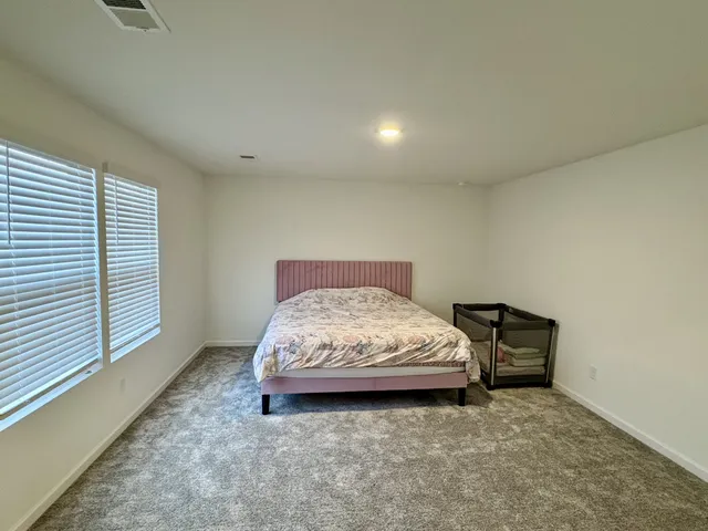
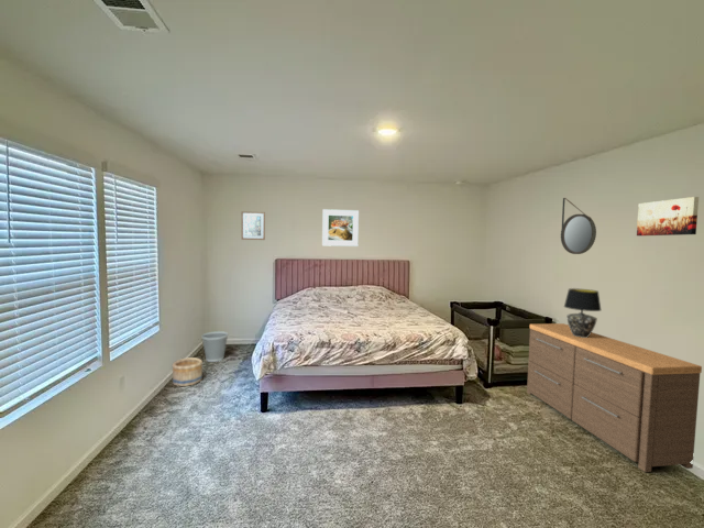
+ dresser [526,322,703,473]
+ wall art [241,210,266,241]
+ table lamp [563,287,602,338]
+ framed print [321,208,360,248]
+ home mirror [560,197,597,255]
+ wastebasket [200,330,229,363]
+ basket [170,356,204,387]
+ wall art [636,196,700,237]
